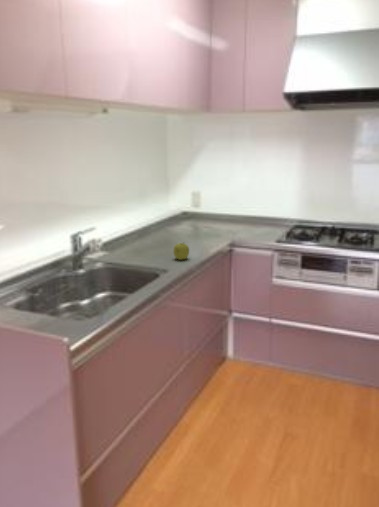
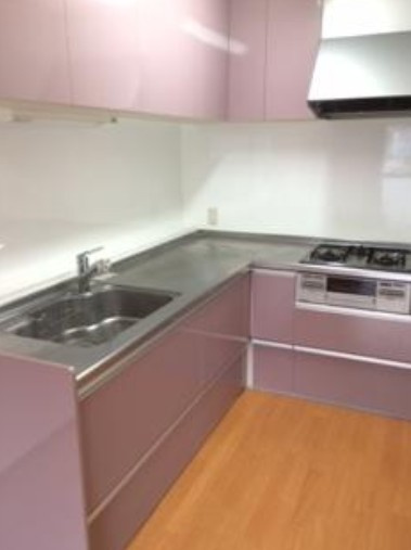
- fruit [172,242,190,261]
